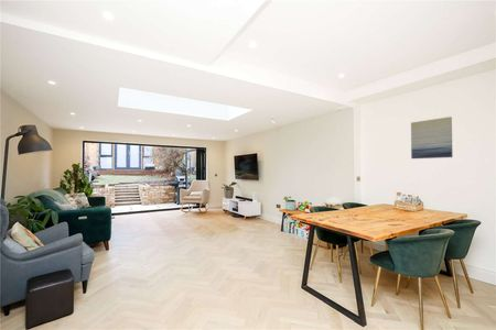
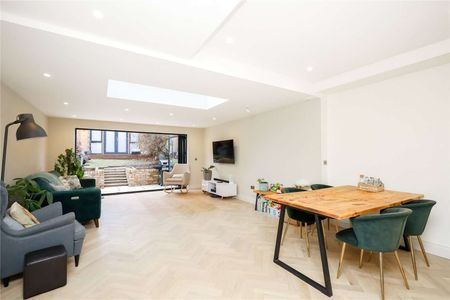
- wall art [410,116,453,160]
